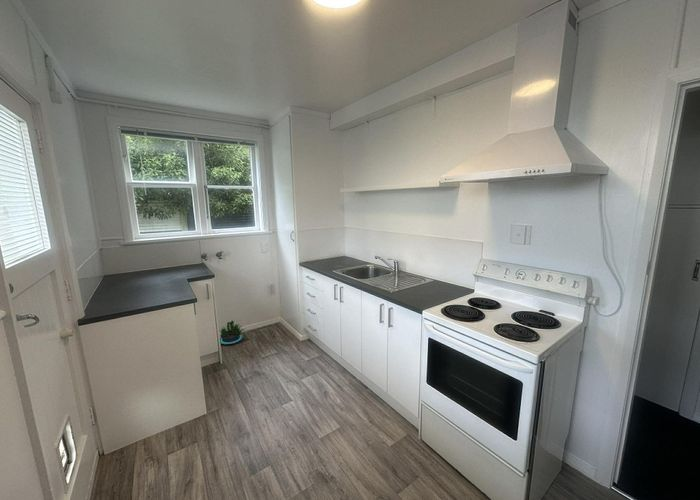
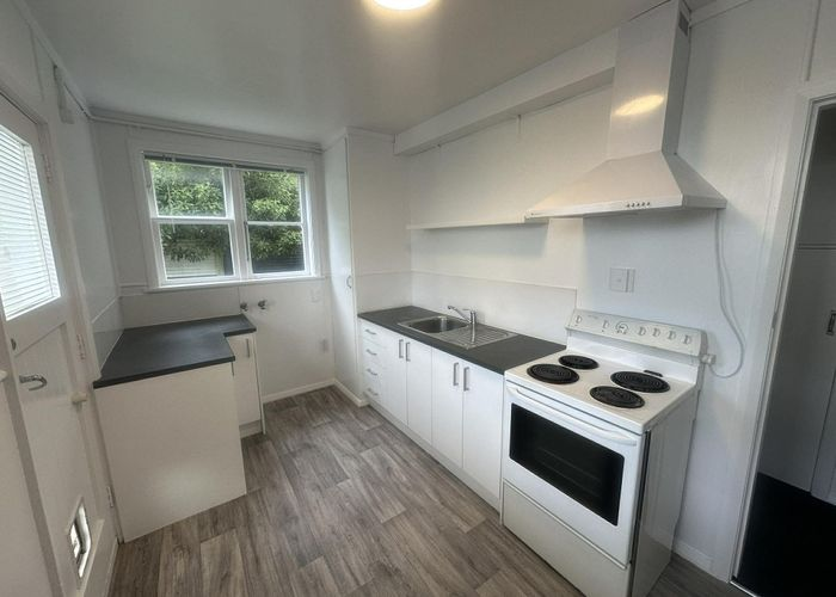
- potted plant [219,320,246,345]
